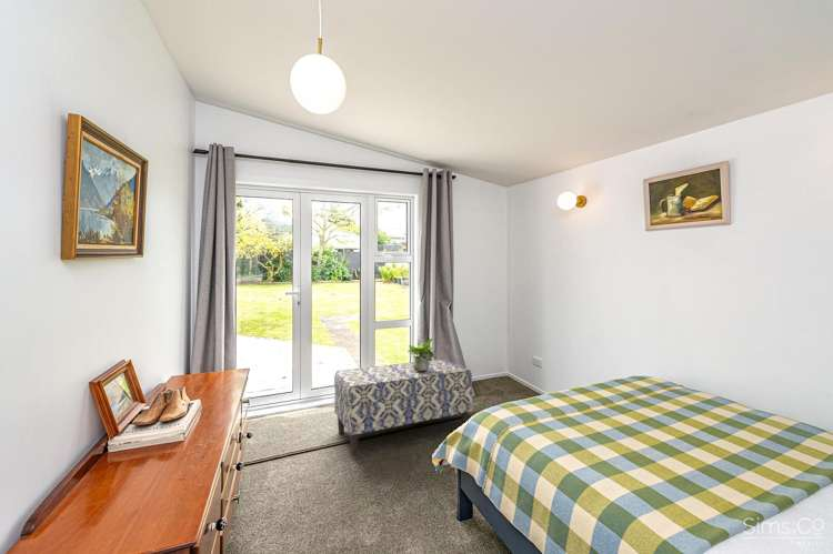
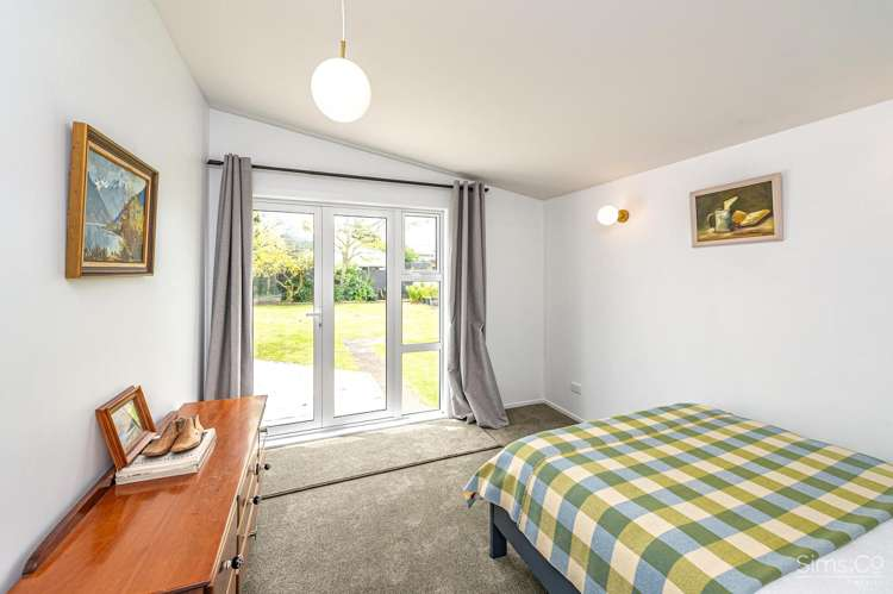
- potted plant [407,338,438,372]
- bench [333,359,473,456]
